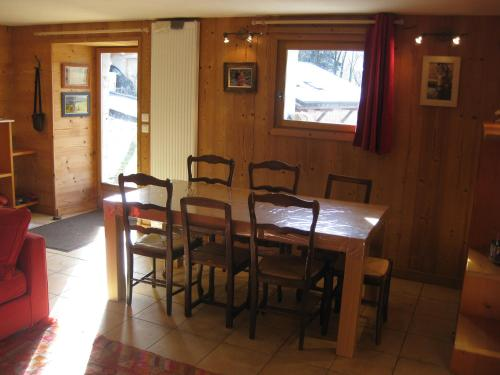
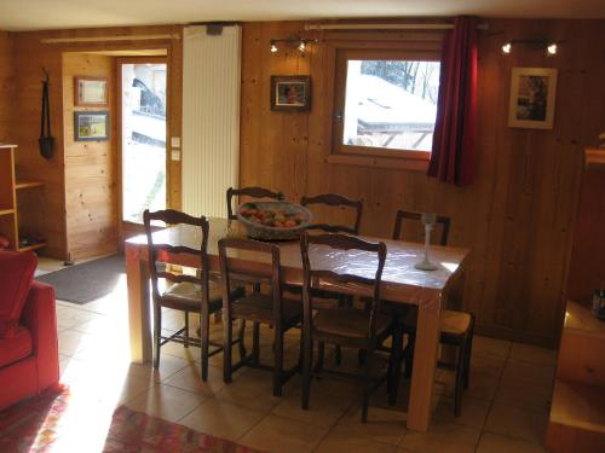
+ candle holder [413,210,438,271]
+ fruit basket [235,199,315,242]
